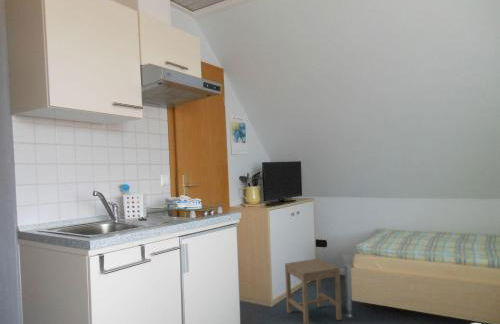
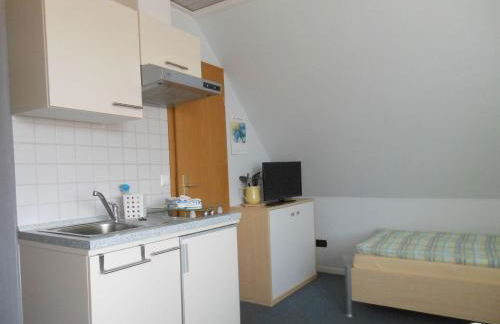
- stool [284,258,343,324]
